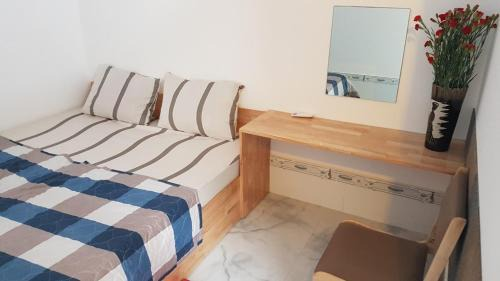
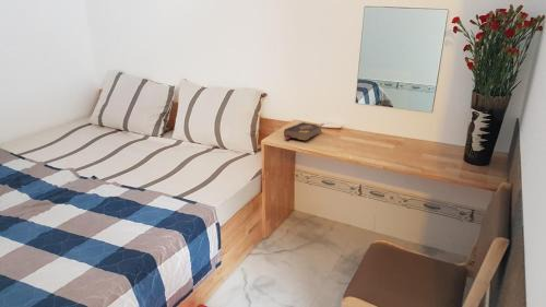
+ book [283,121,323,141]
